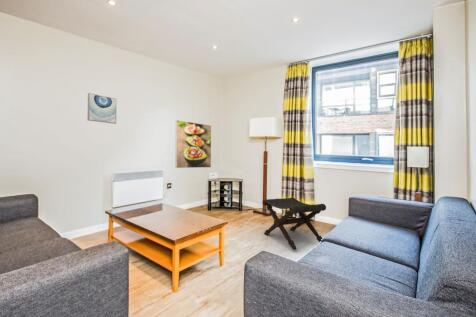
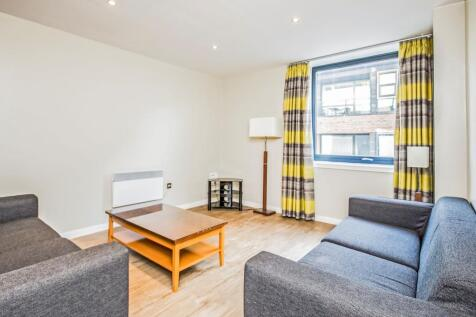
- footstool [262,197,327,251]
- wall art [87,92,118,125]
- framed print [174,119,212,169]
